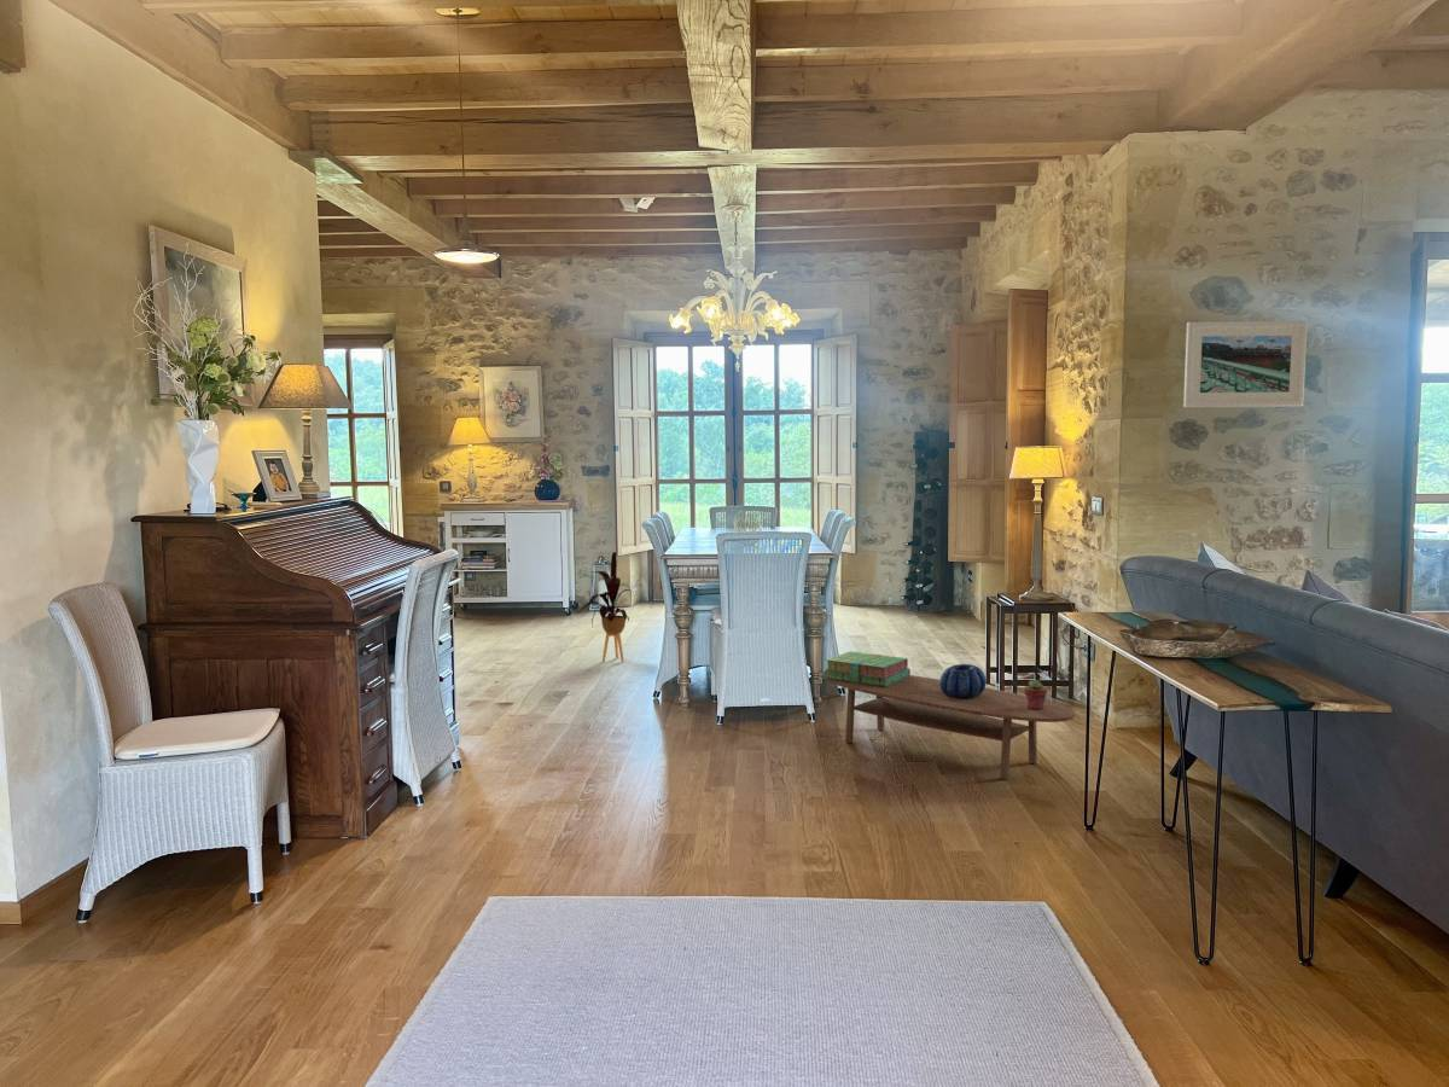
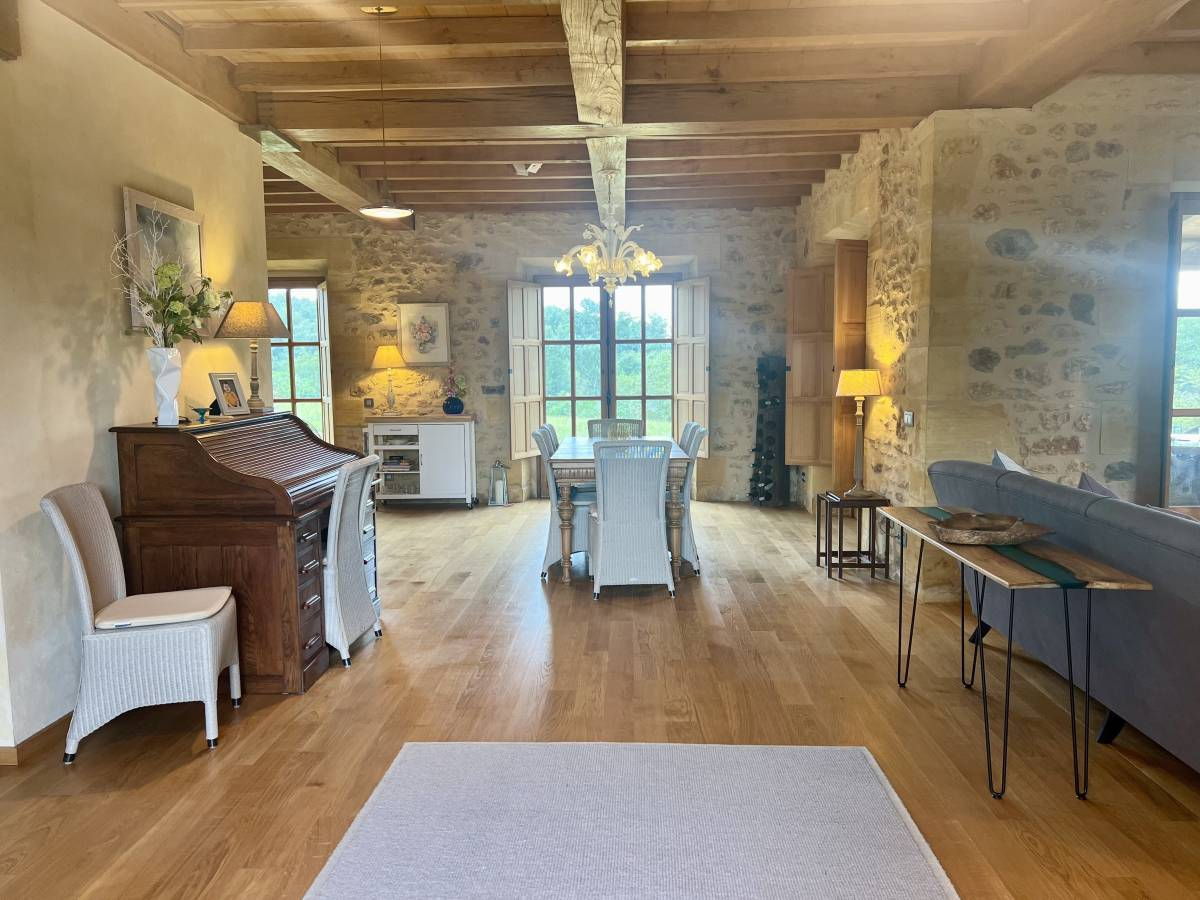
- stack of books [822,650,912,687]
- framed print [1182,320,1309,408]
- house plant [575,551,633,663]
- coffee table [821,672,1076,780]
- decorative bowl [939,663,988,698]
- potted succulent [1023,679,1048,709]
